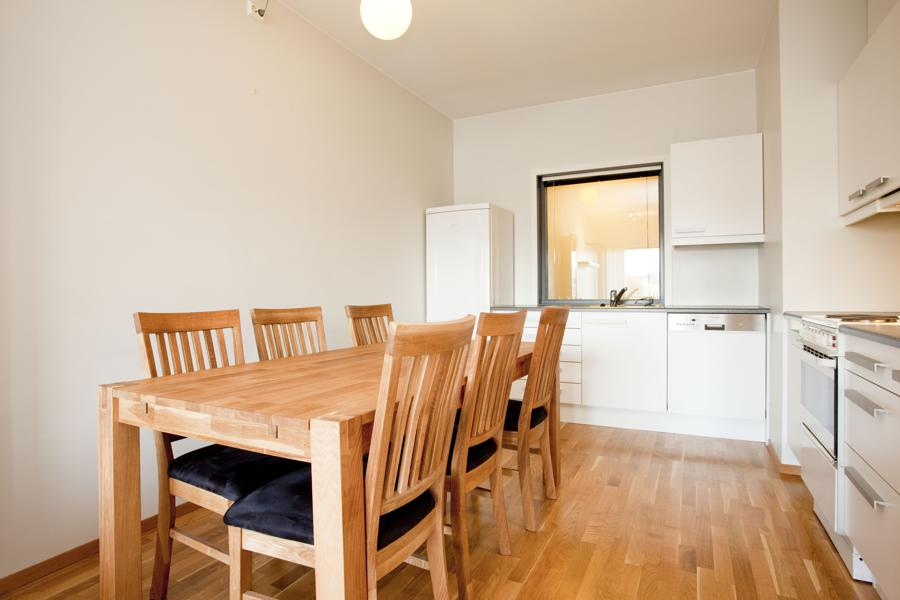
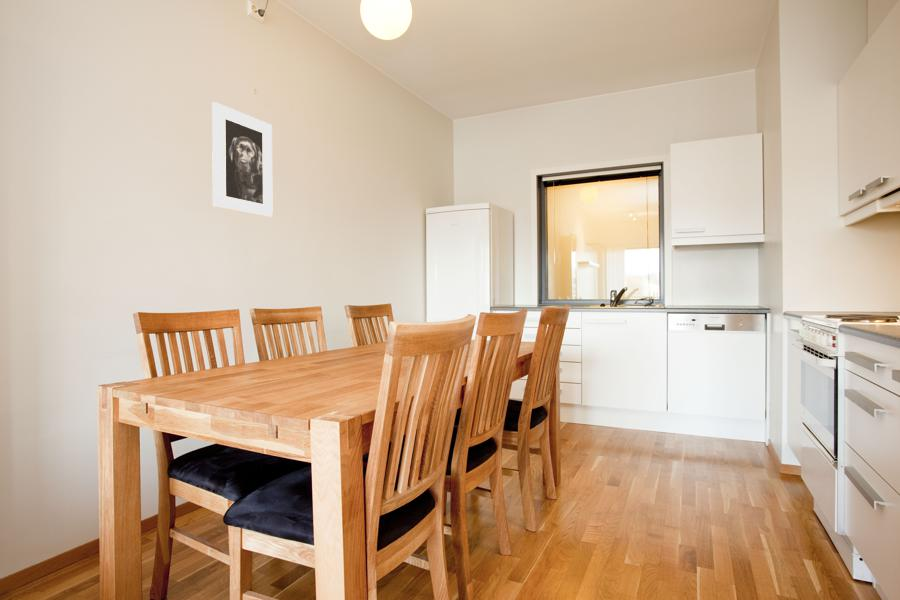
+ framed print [211,101,274,218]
